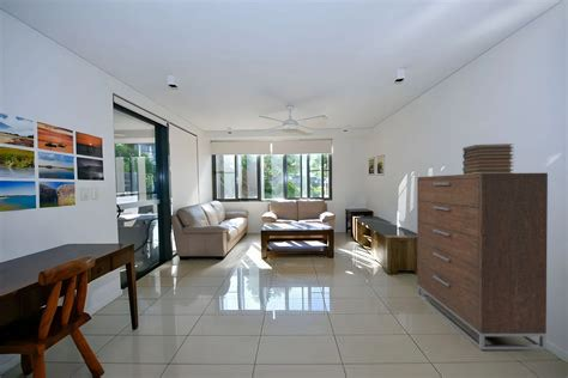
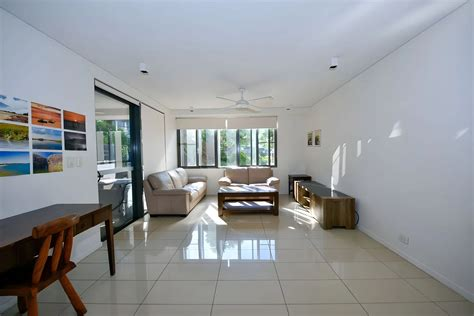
- book stack [461,142,515,175]
- dresser [416,172,549,350]
